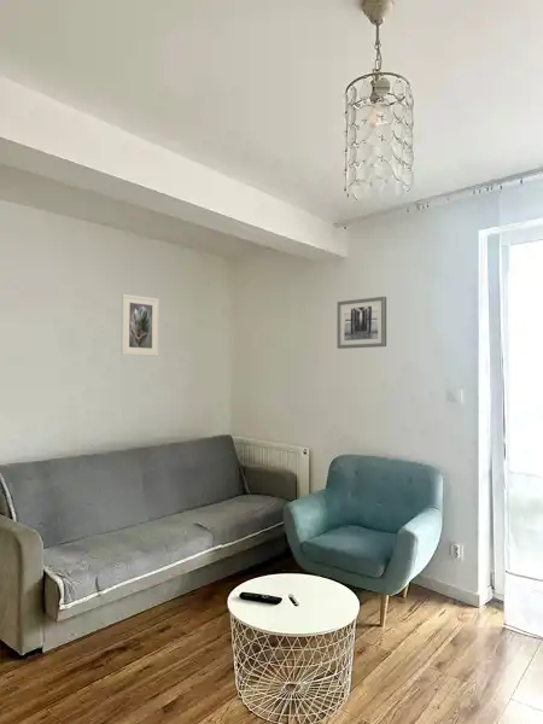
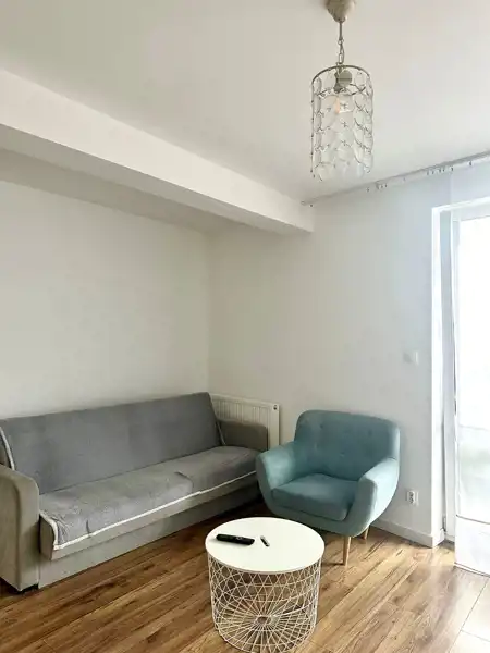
- wall art [337,296,387,350]
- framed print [119,293,160,357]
